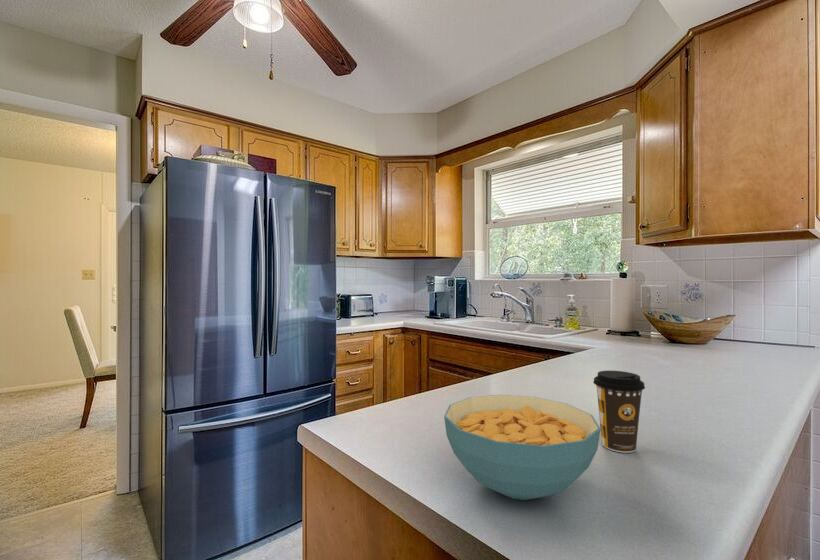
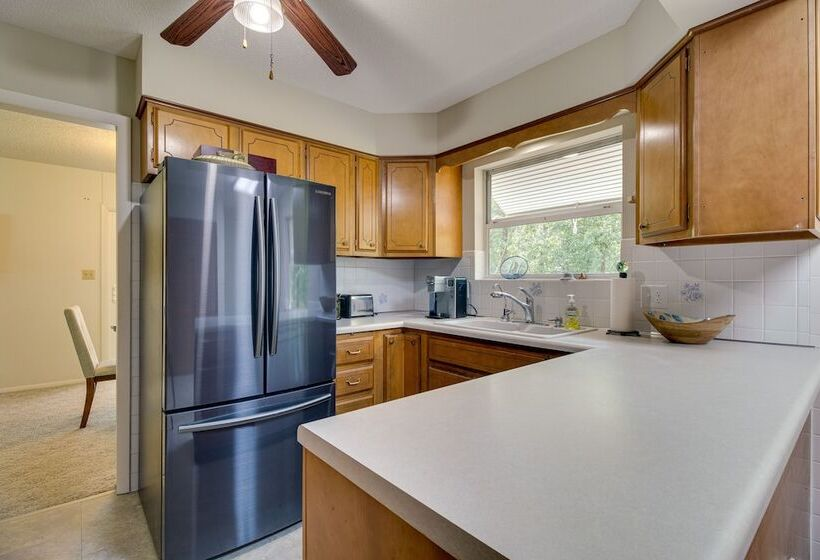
- cereal bowl [443,394,601,501]
- coffee cup [592,370,646,454]
